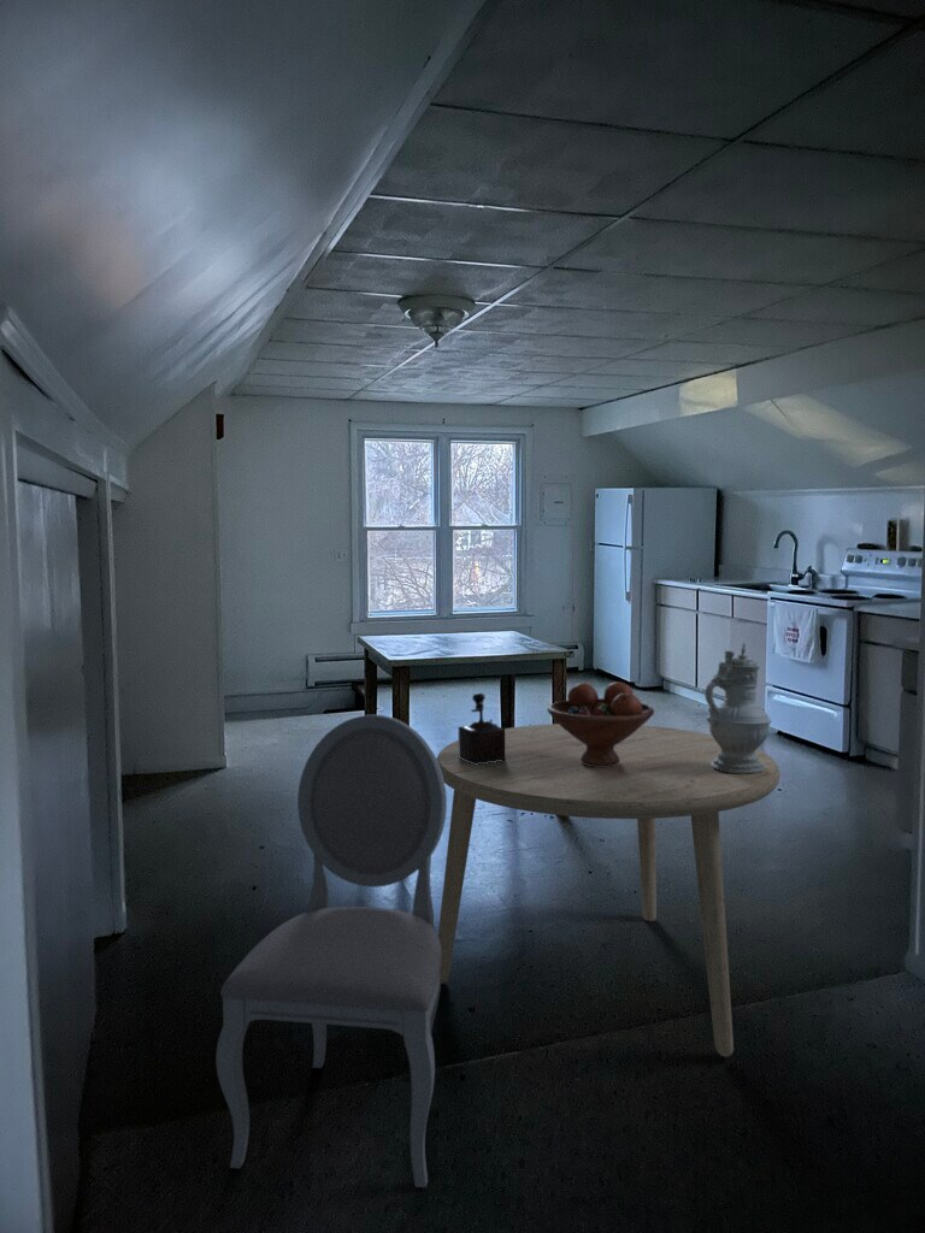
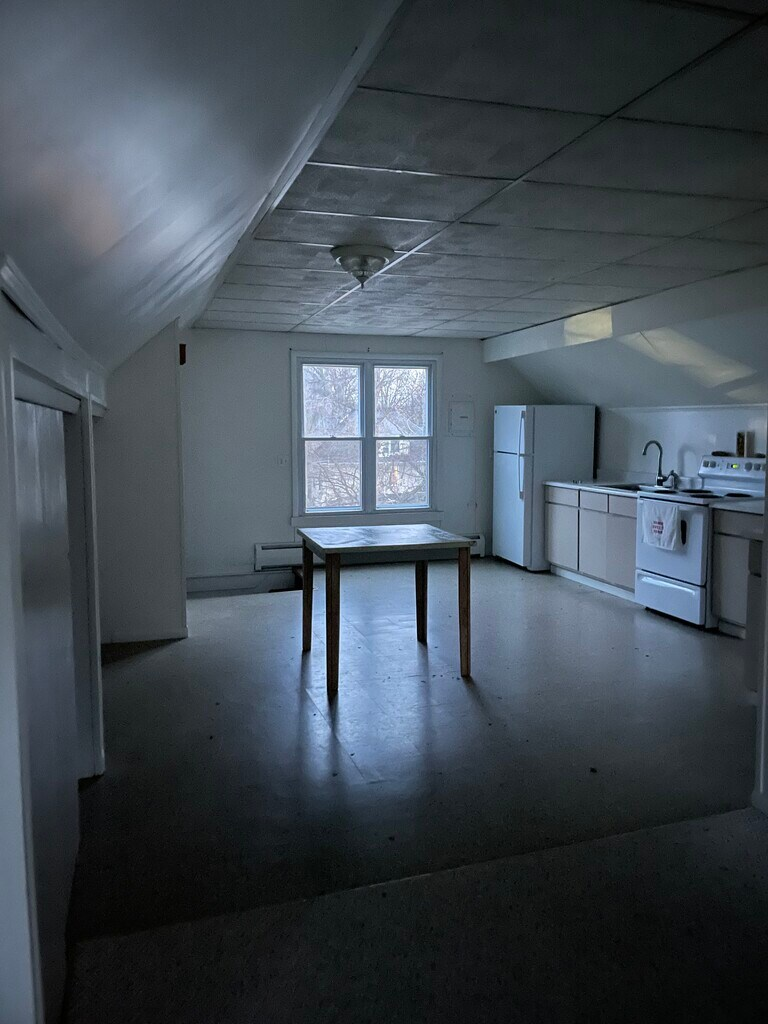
- fruit bowl [547,680,655,767]
- pitcher [703,642,772,774]
- dining chair [214,714,448,1190]
- pepper mill [458,691,506,765]
- dining table [436,722,782,1057]
